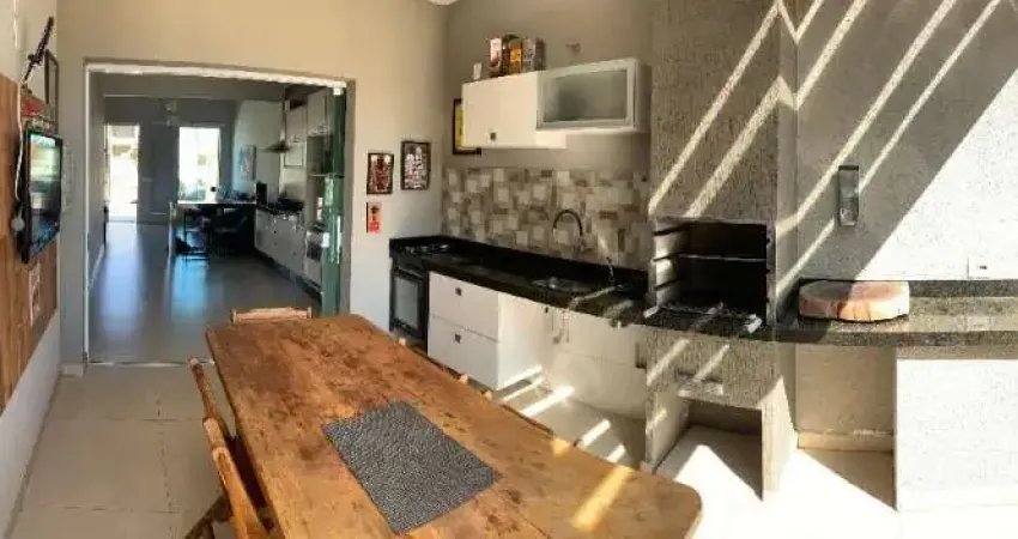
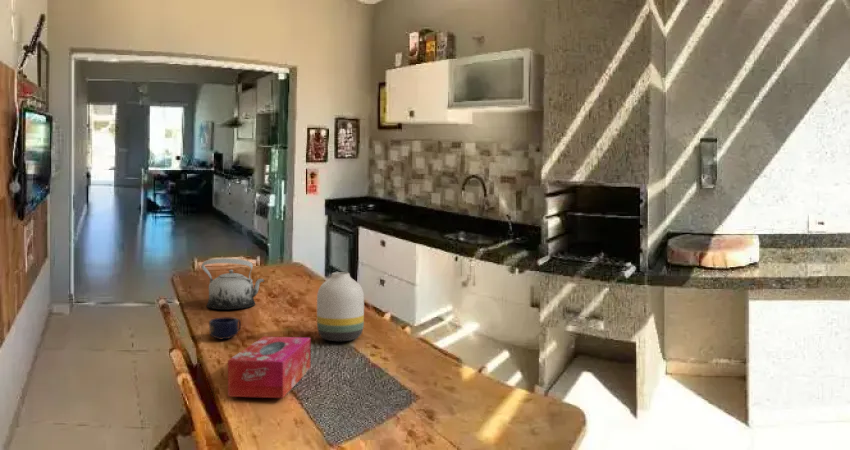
+ teapot [200,257,265,310]
+ tissue box [227,336,311,399]
+ mug [208,316,242,340]
+ vase [316,271,365,342]
